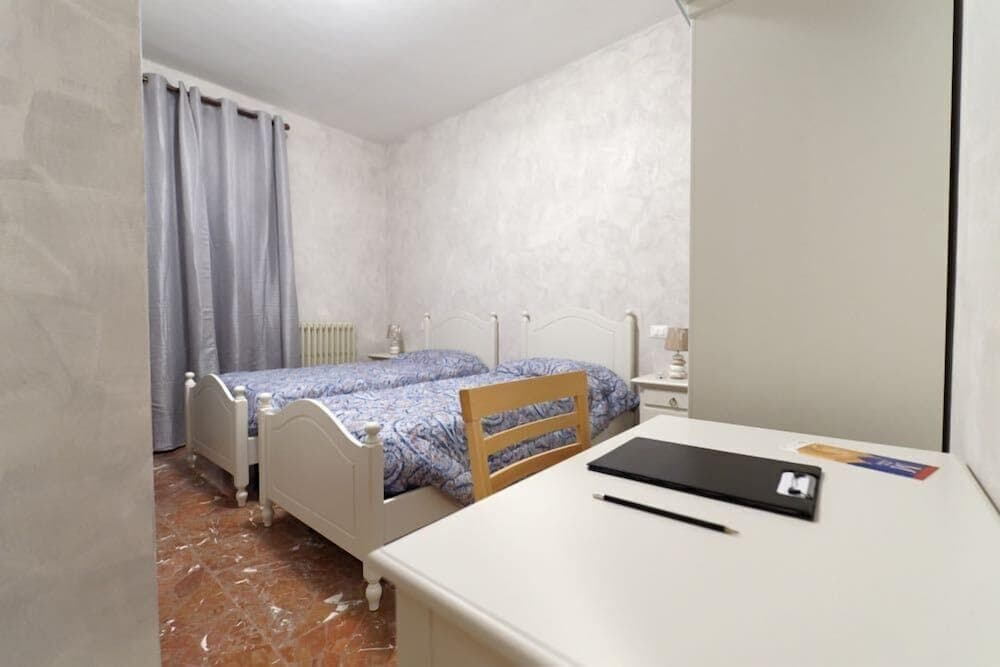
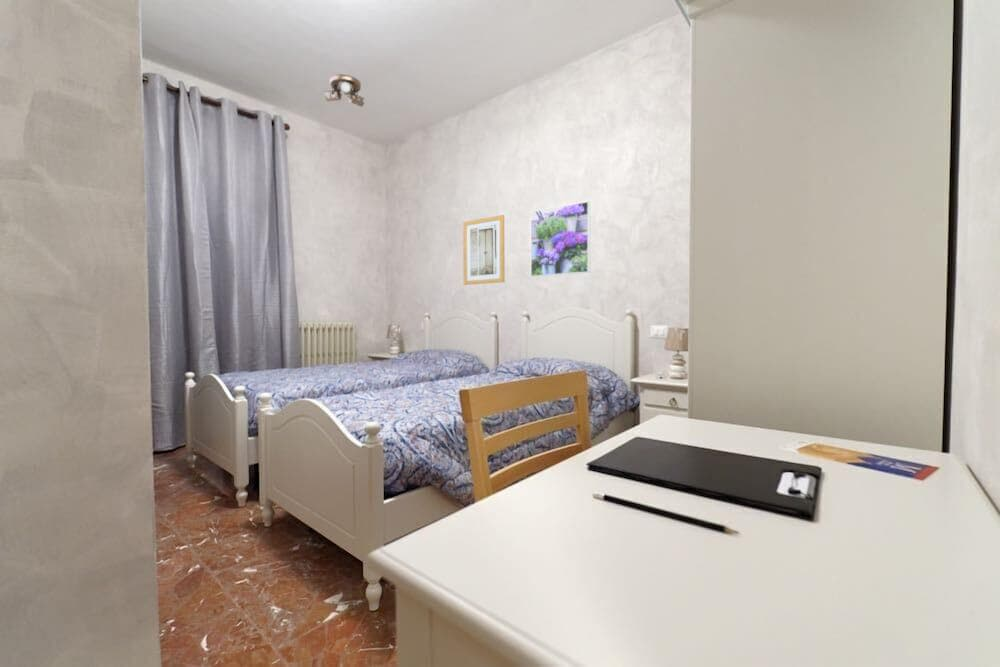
+ ceiling light [323,73,366,108]
+ wall art [462,214,506,286]
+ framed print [530,200,591,278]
